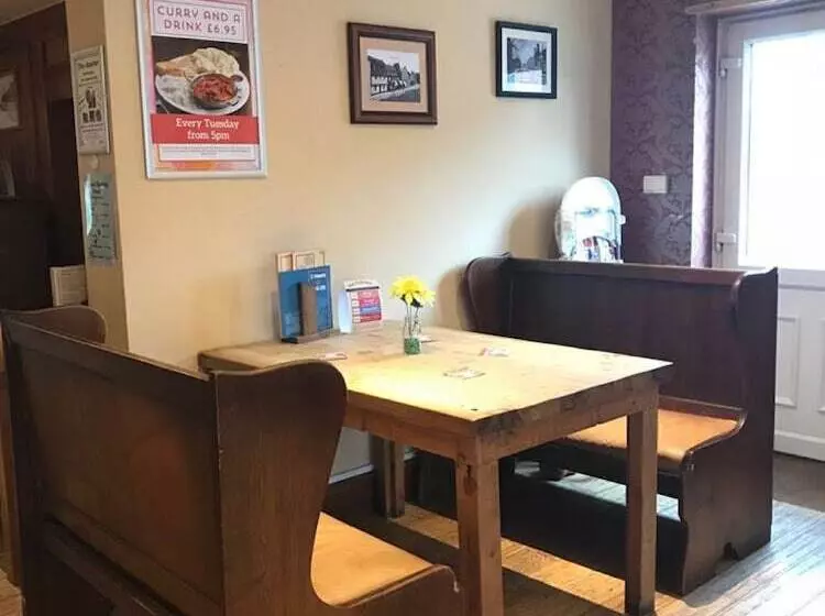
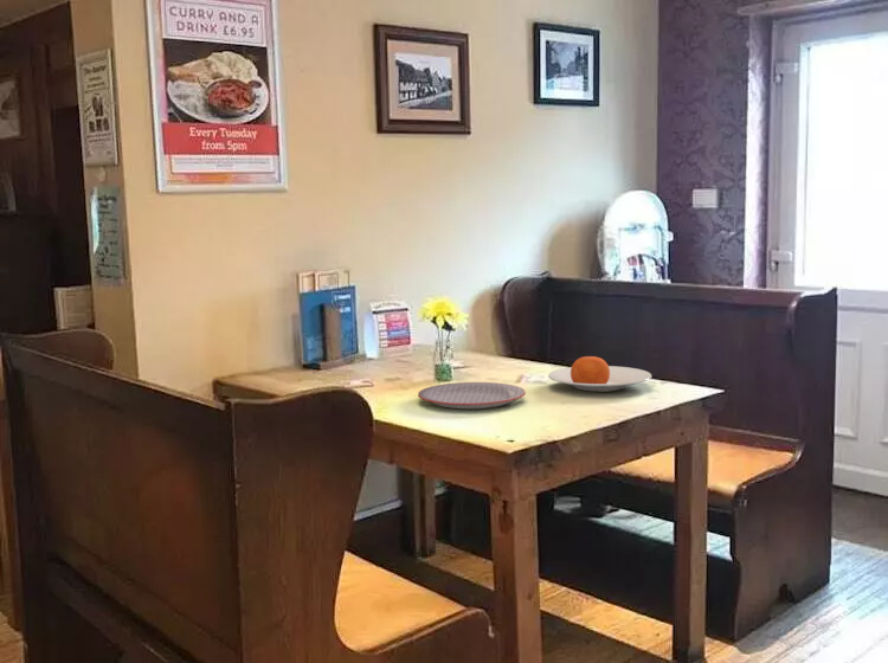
+ plate [547,355,652,393]
+ plate [417,381,527,410]
